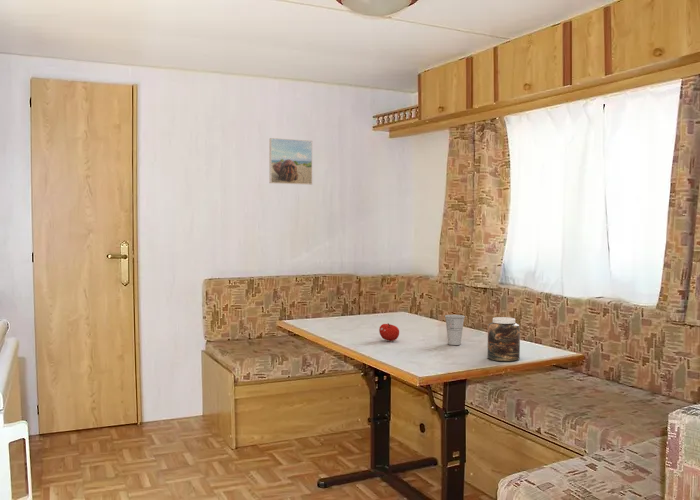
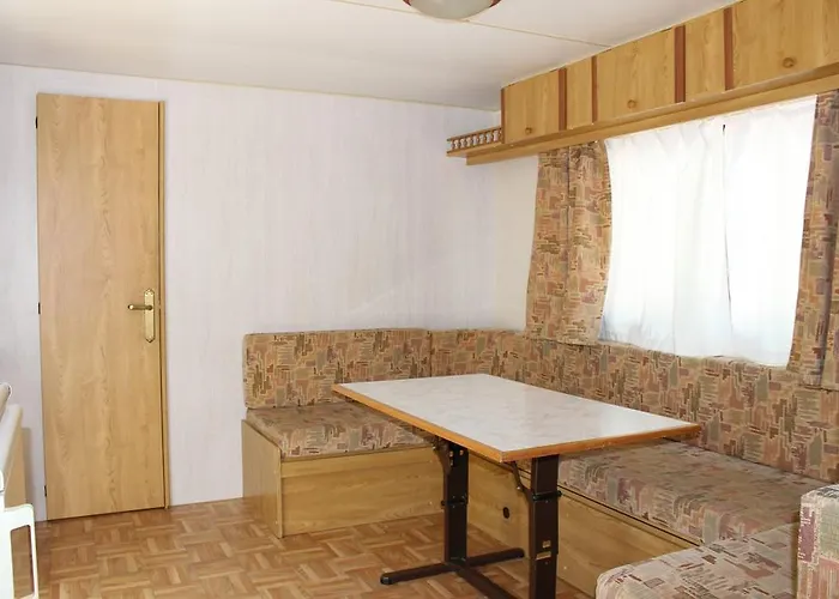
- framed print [268,137,313,186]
- fruit [378,322,400,342]
- cup [444,314,466,346]
- jar [487,316,521,362]
